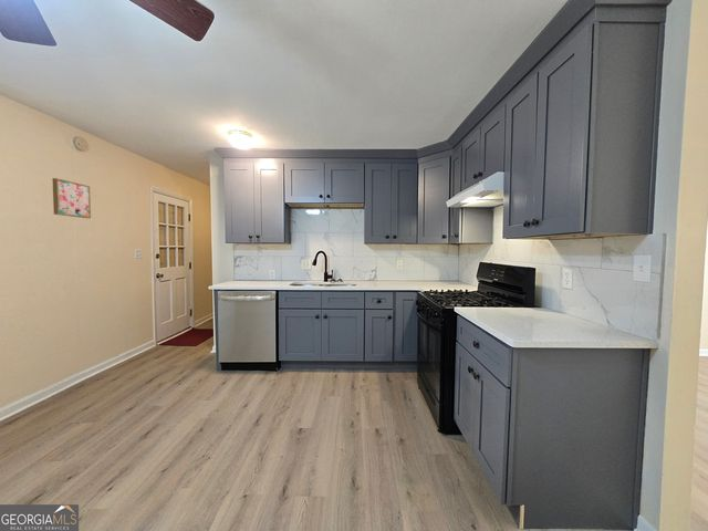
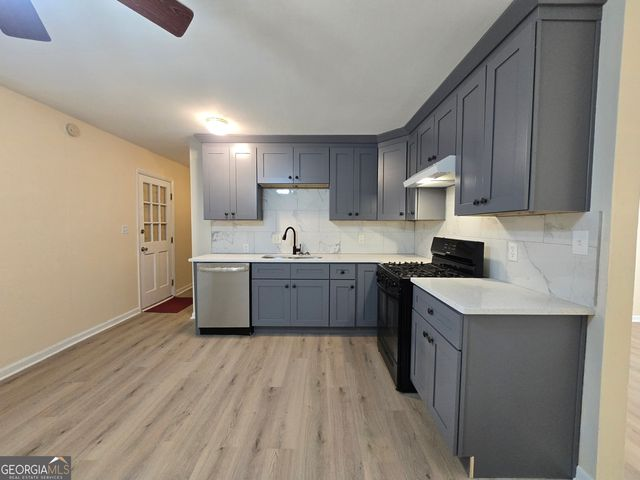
- wall art [51,177,92,219]
